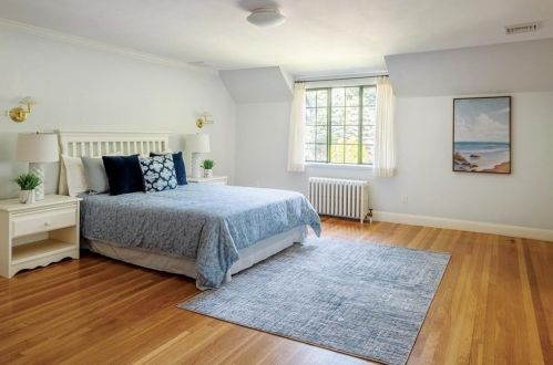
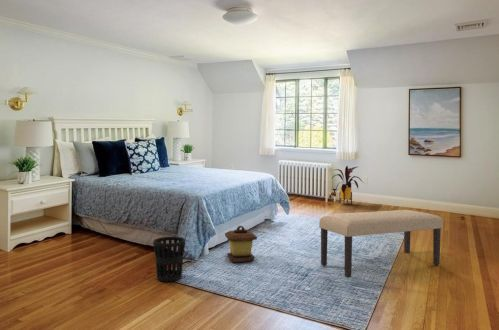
+ bench [318,209,444,279]
+ wastebasket [152,236,186,282]
+ house plant [330,165,363,205]
+ lantern [224,225,258,263]
